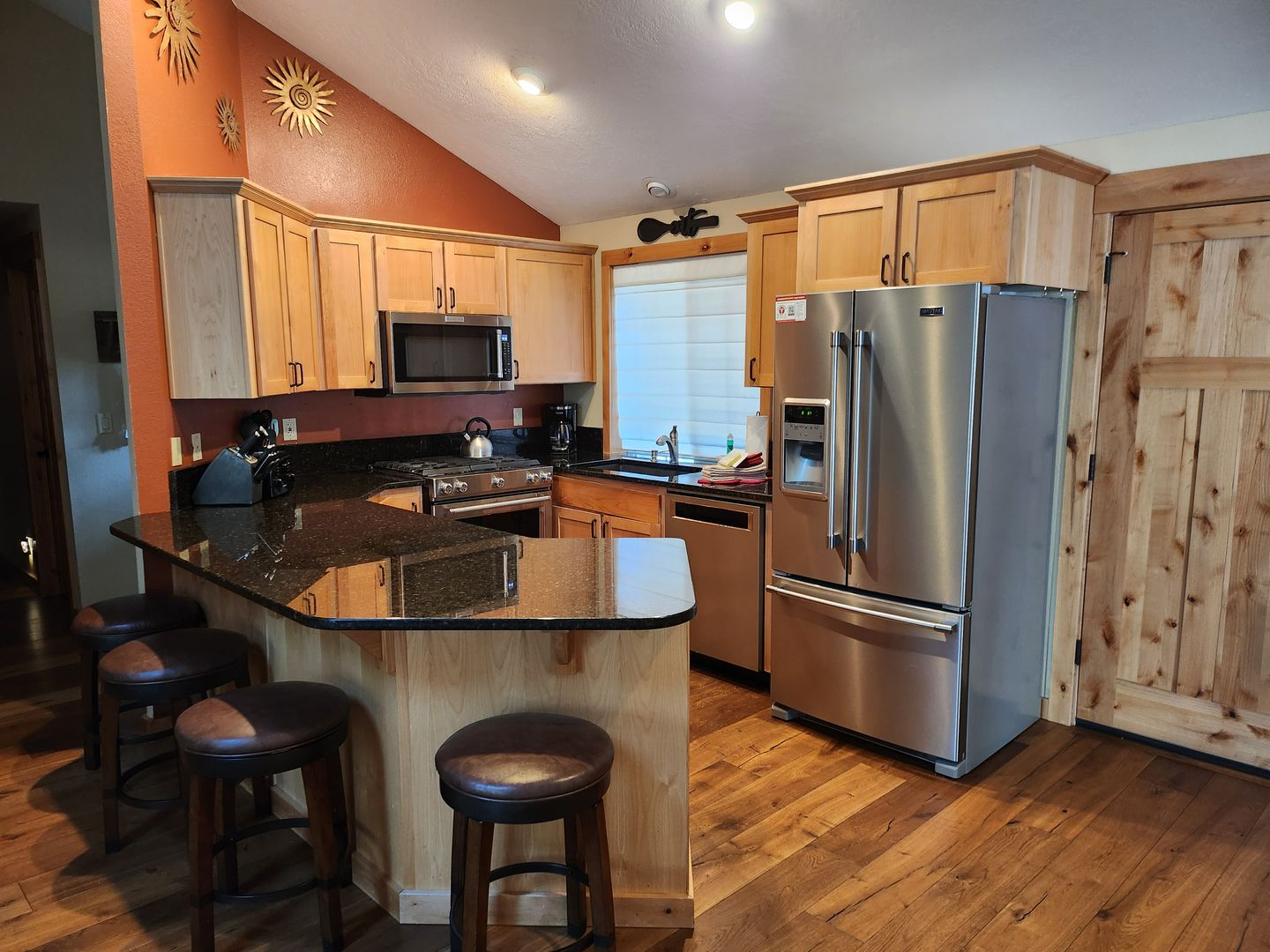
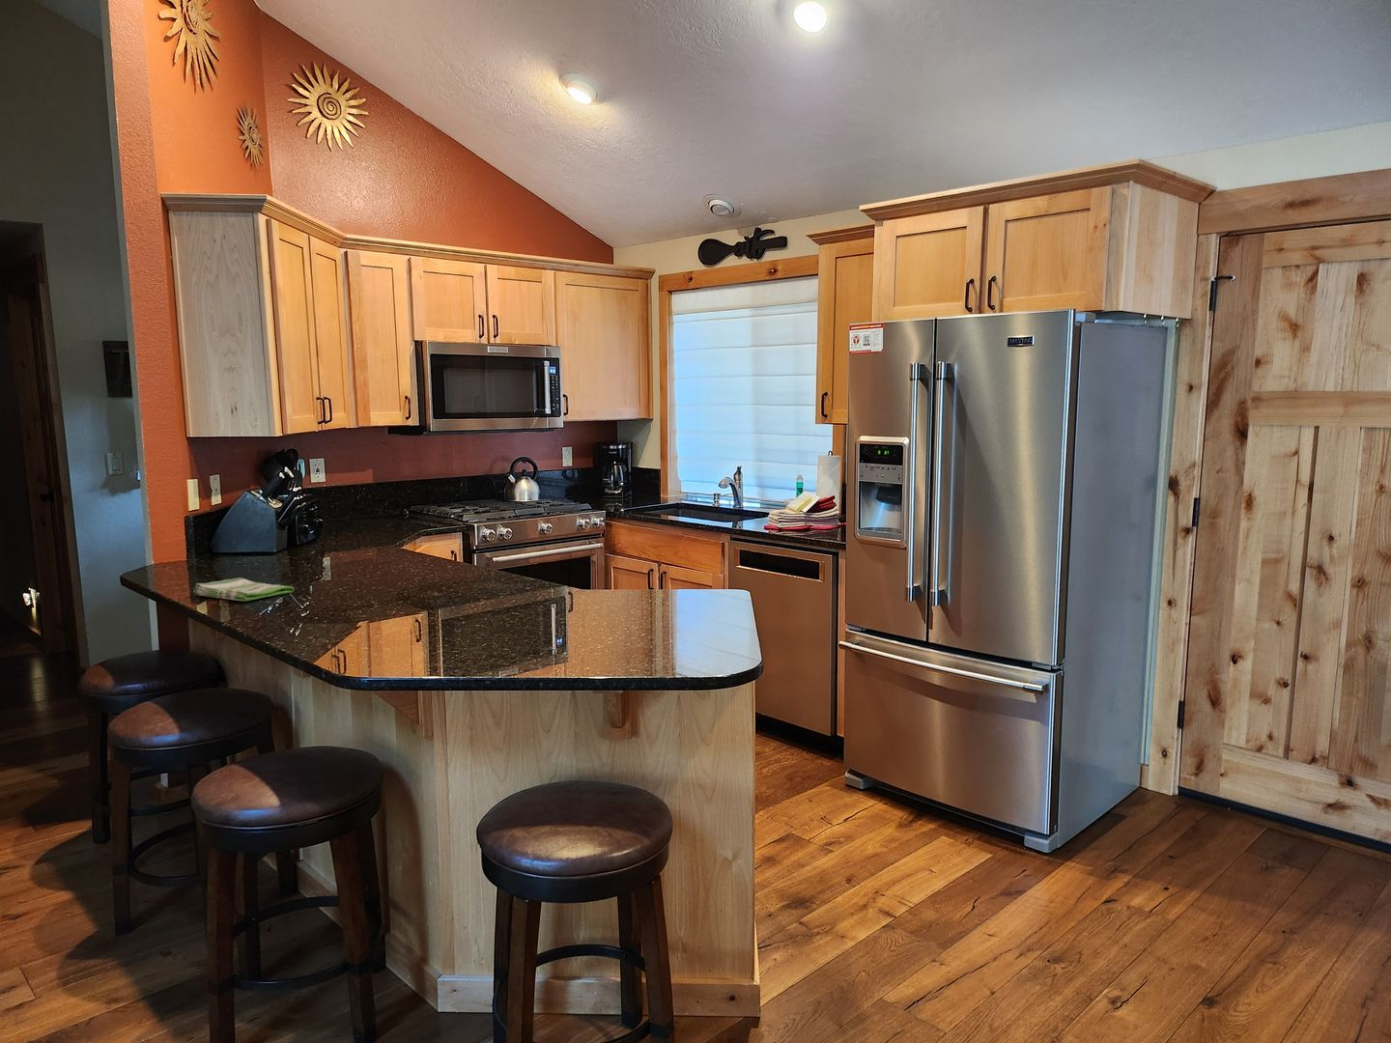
+ dish towel [193,576,296,601]
